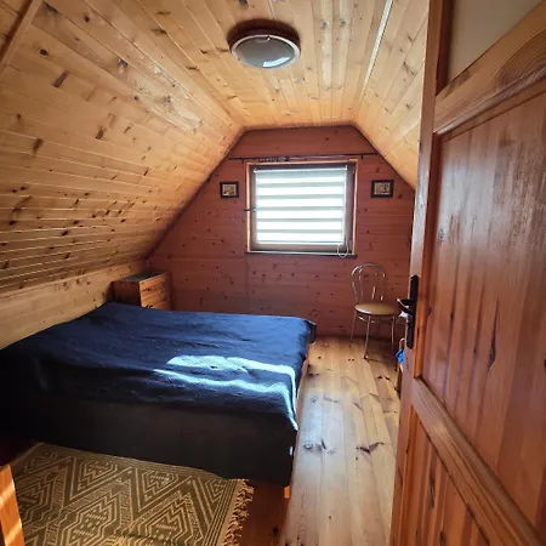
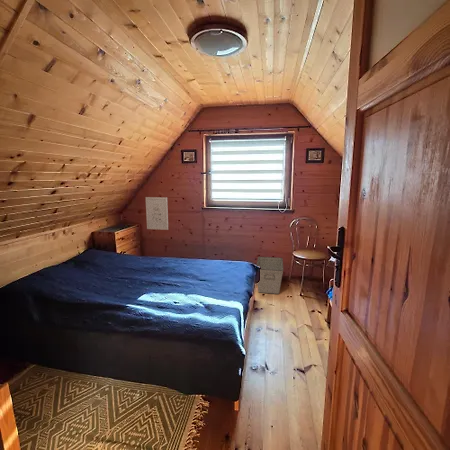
+ storage bin [256,256,284,295]
+ wall art [145,196,169,231]
